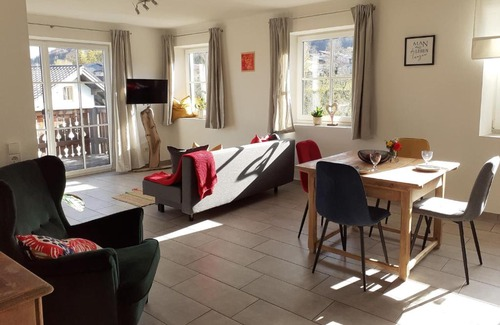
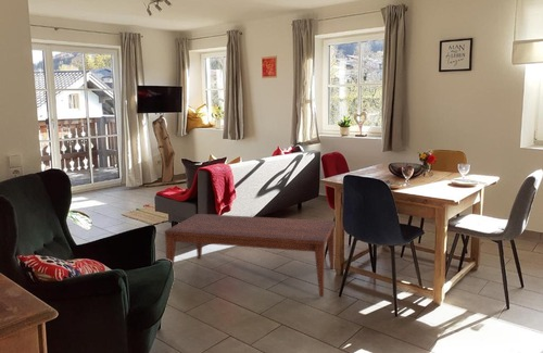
+ coffee table [164,213,336,298]
